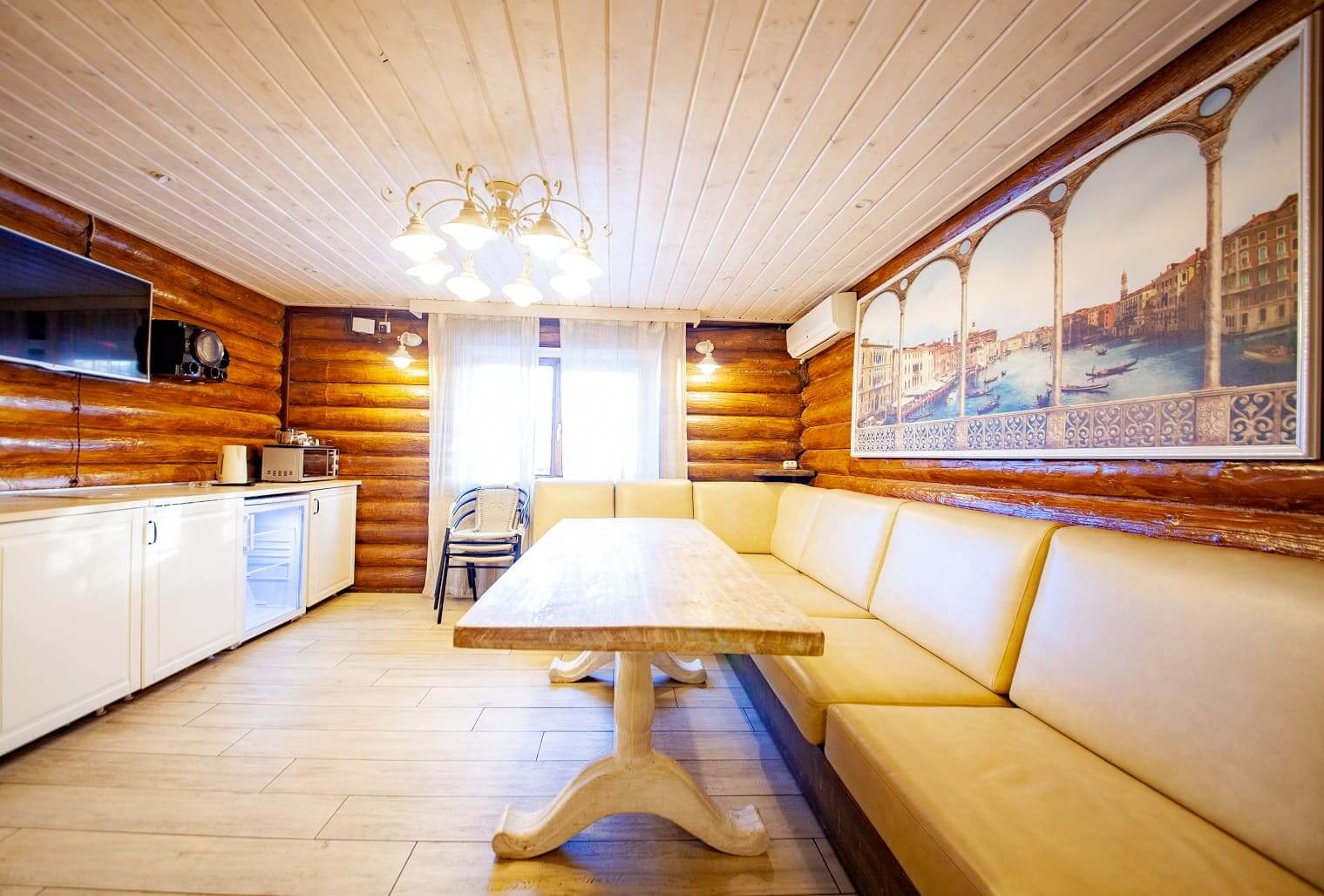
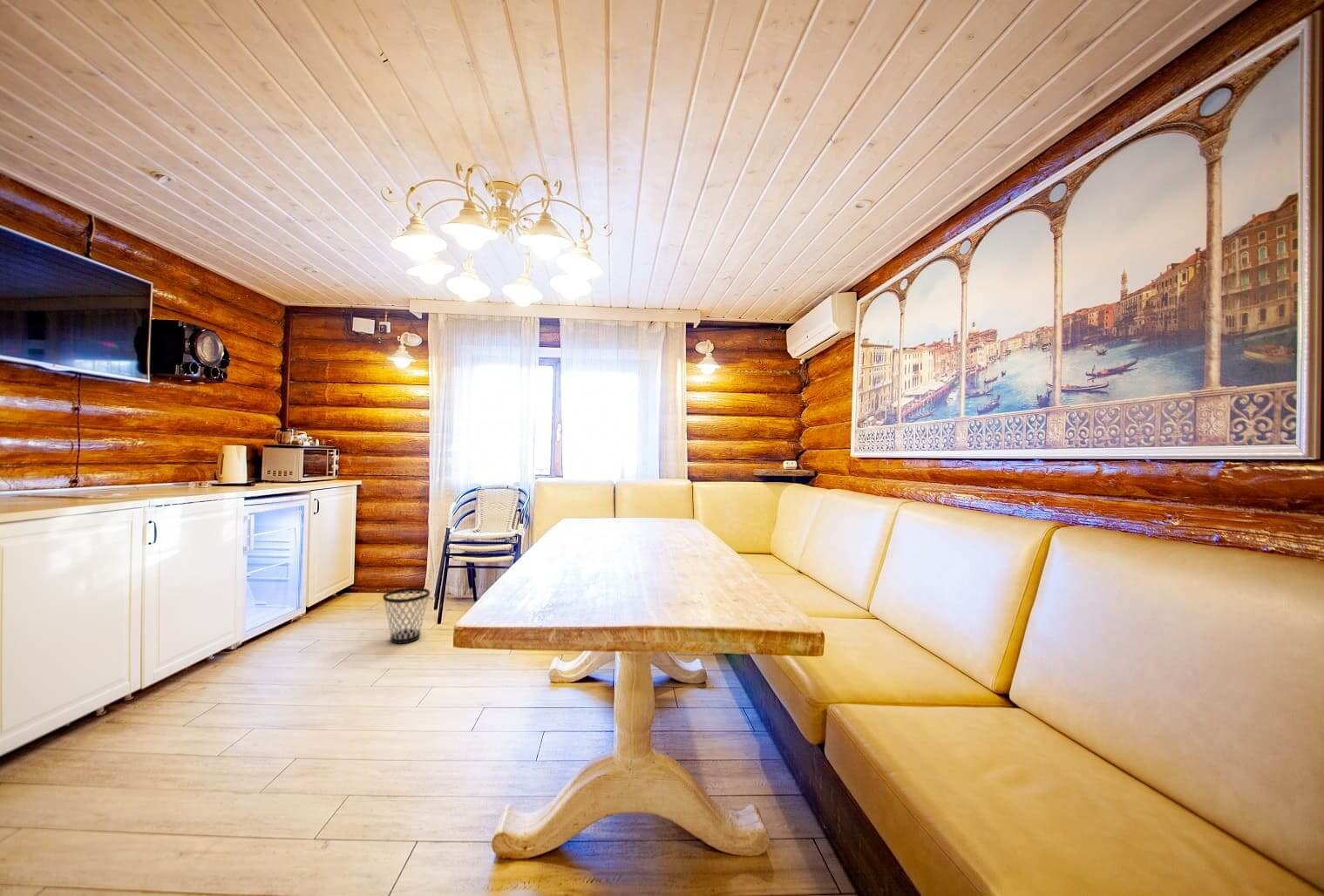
+ wastebasket [382,587,431,645]
